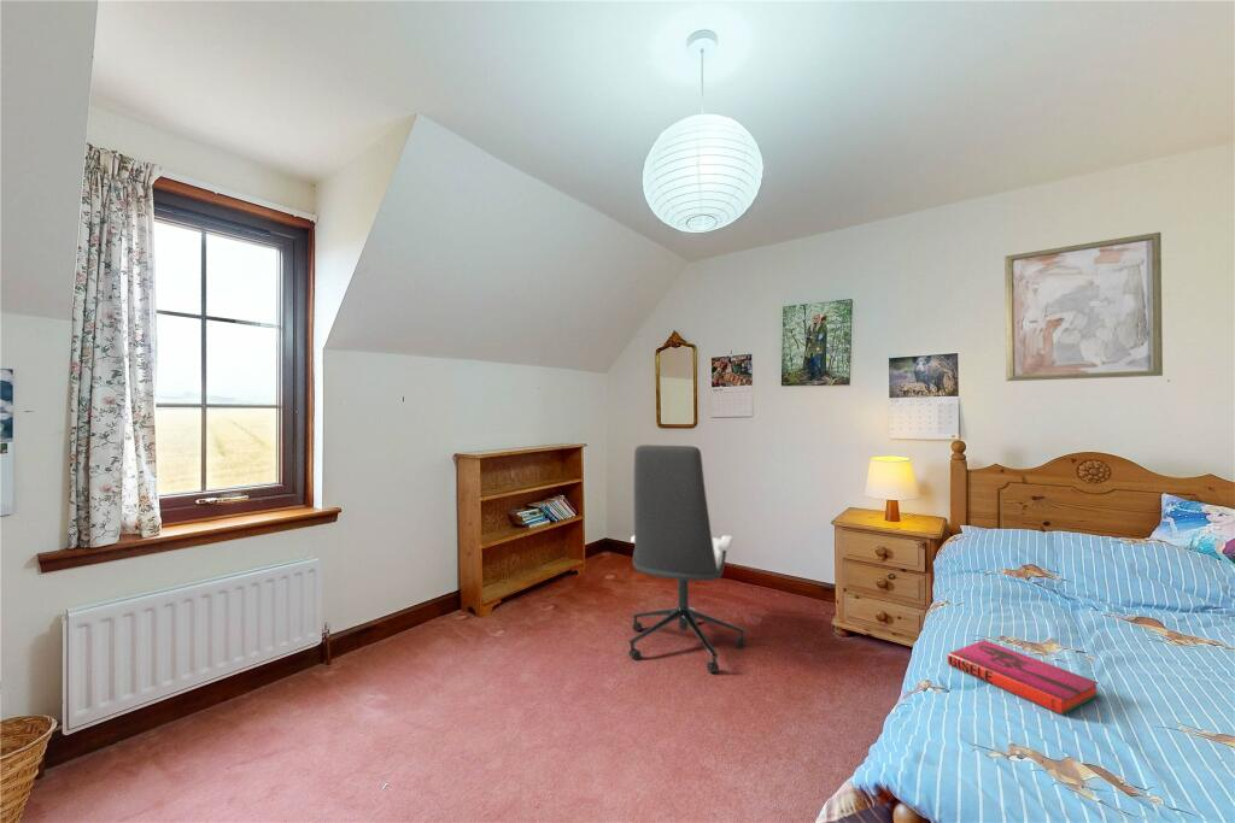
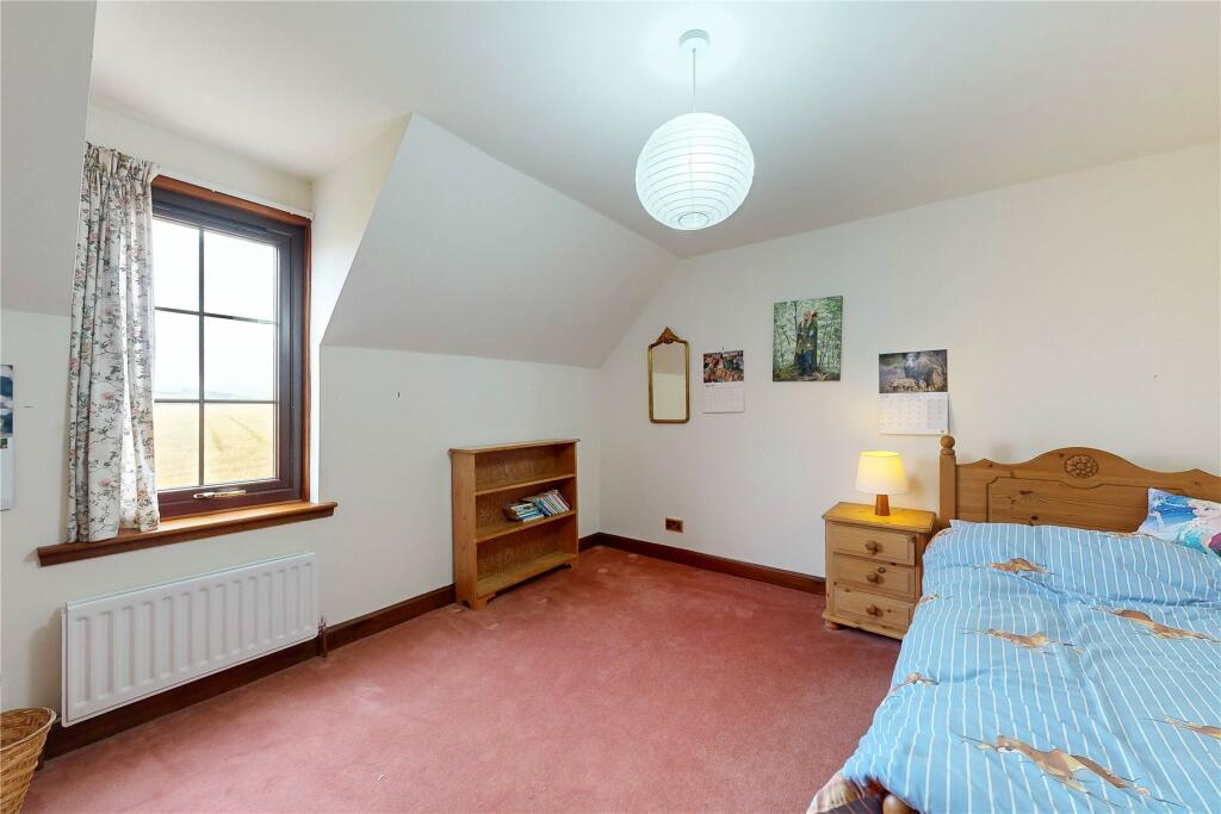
- office chair [627,443,747,674]
- wall art [1003,231,1164,382]
- hardback book [947,639,1100,716]
